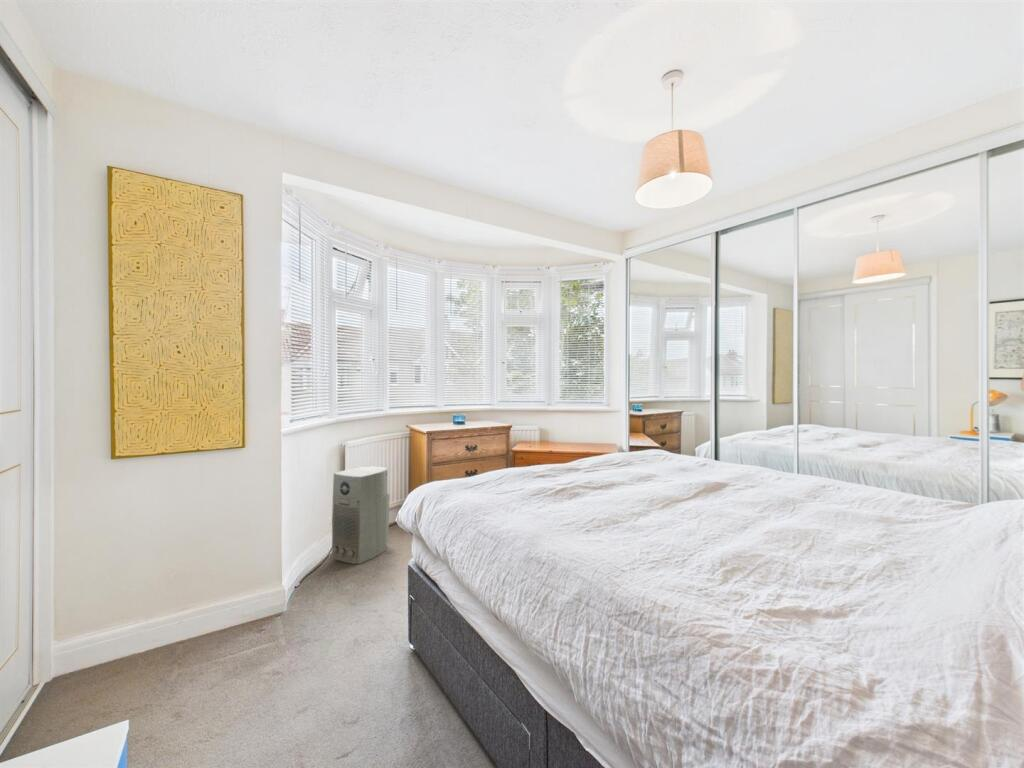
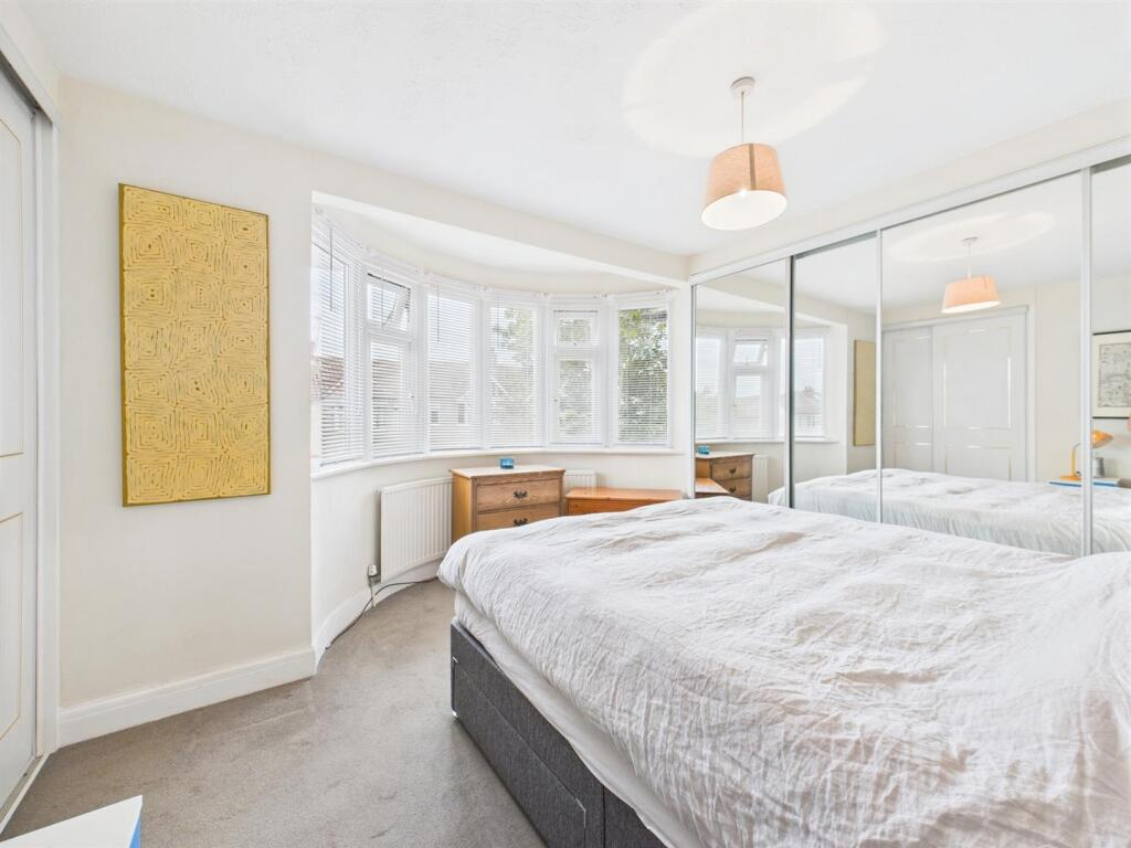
- air purifier [330,465,390,565]
